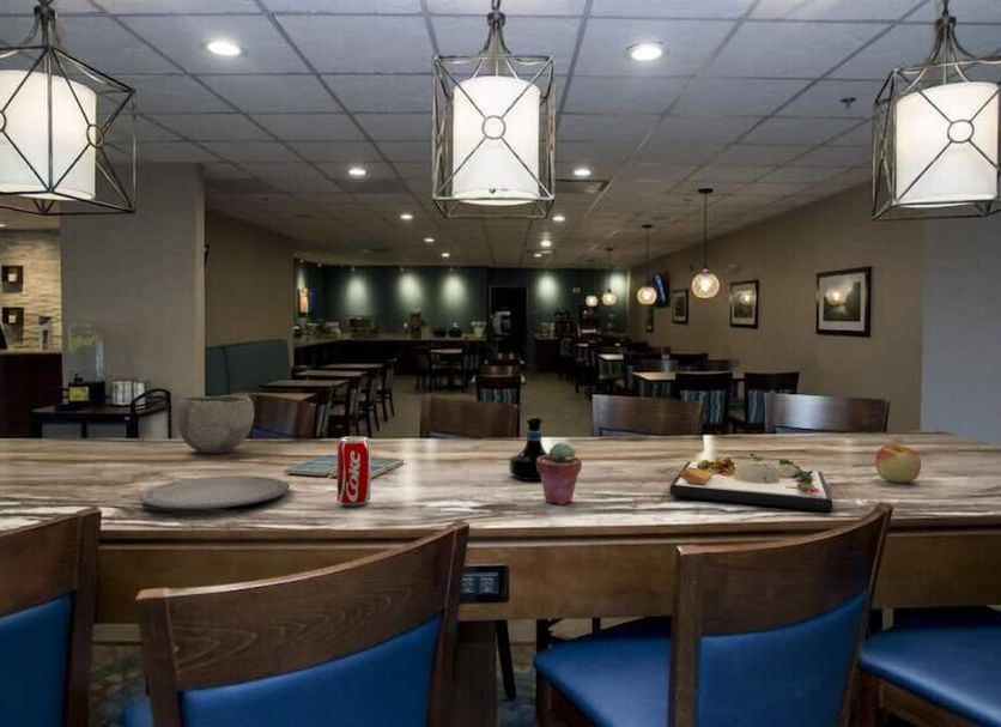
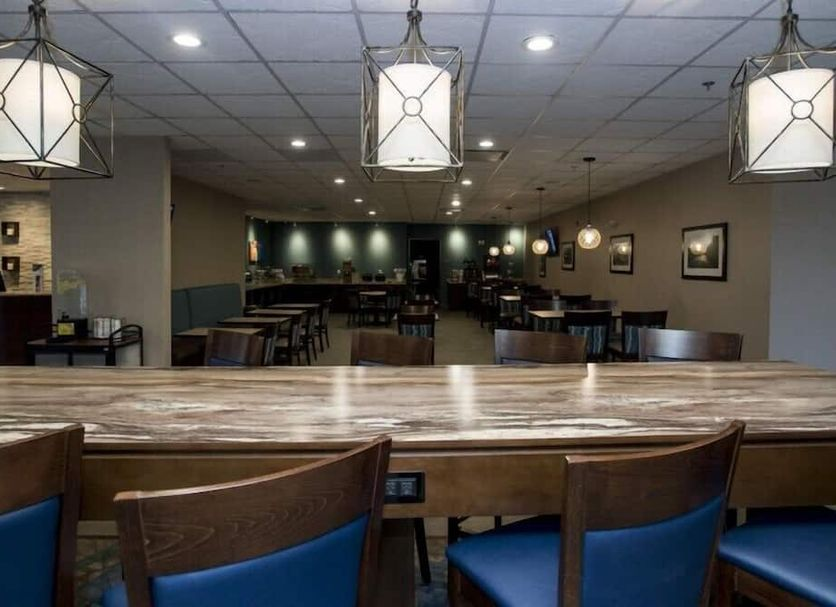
- drink coaster [283,454,405,479]
- tequila bottle [508,416,548,481]
- beverage can [336,435,372,508]
- apple [874,443,922,484]
- dinner plate [669,452,833,513]
- bowl [175,394,255,454]
- potted succulent [536,441,583,505]
- plate [139,474,290,510]
